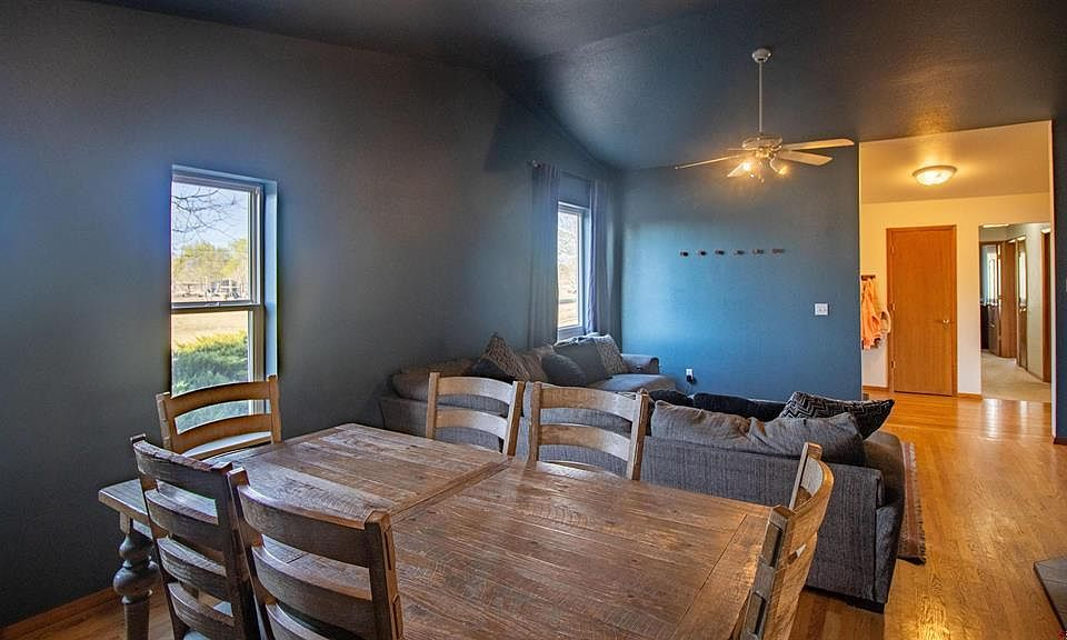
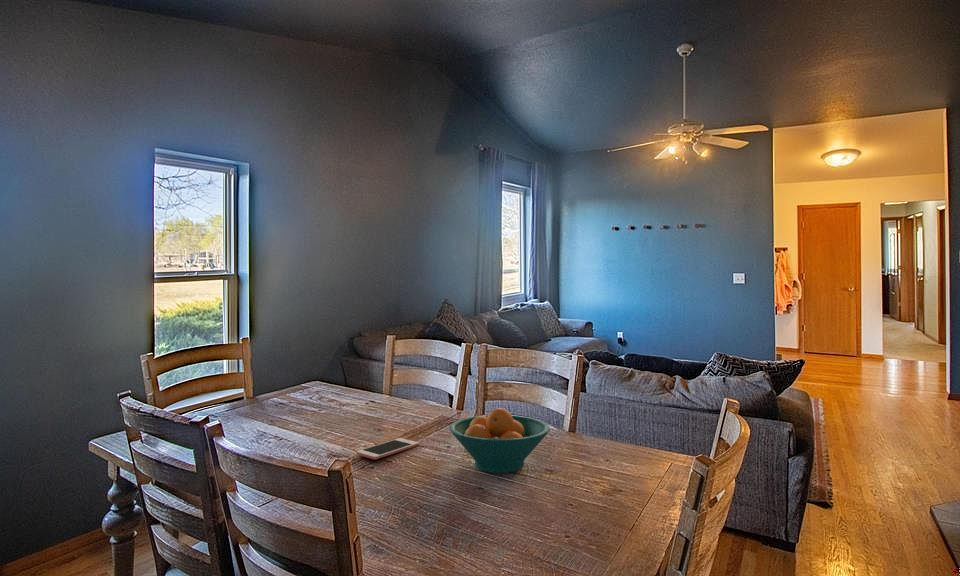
+ fruit bowl [448,407,551,474]
+ cell phone [355,437,420,461]
